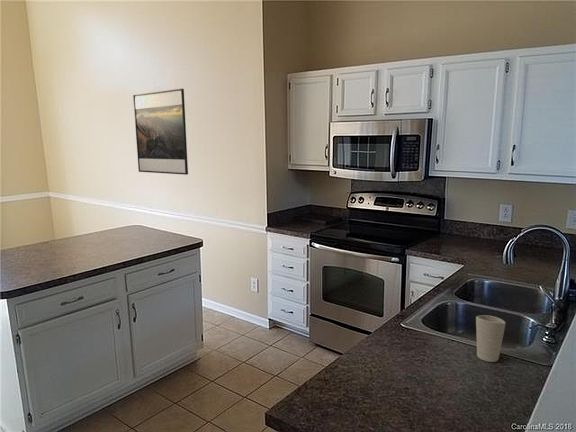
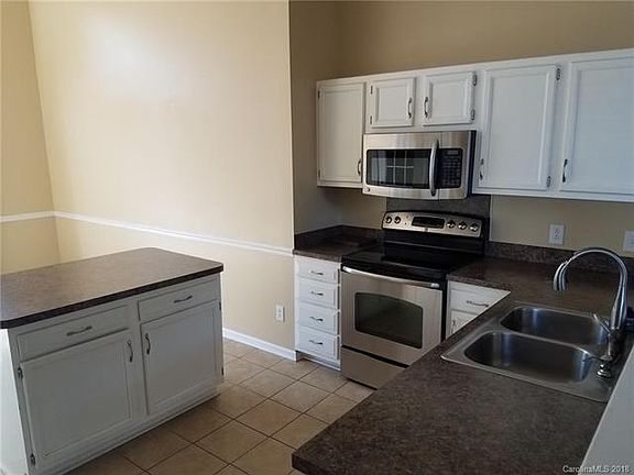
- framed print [132,88,189,176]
- cup [475,314,507,363]
